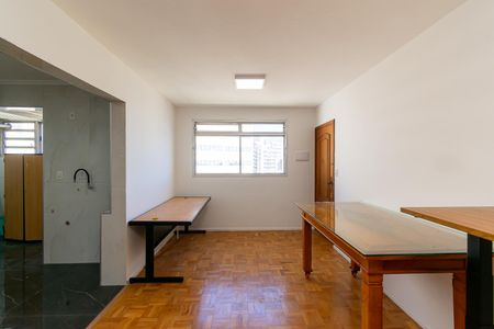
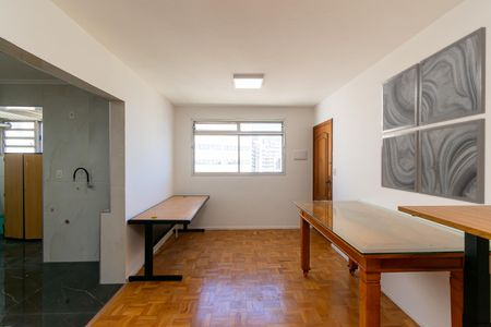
+ wall art [380,26,487,205]
